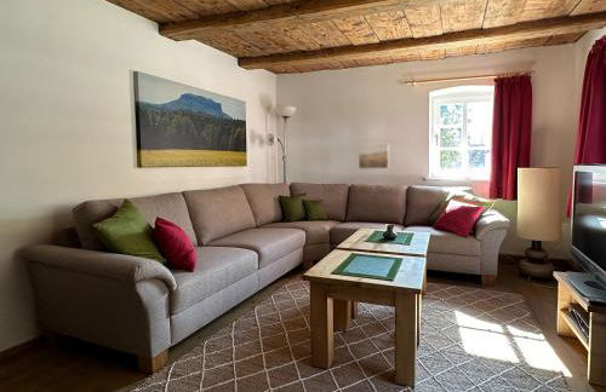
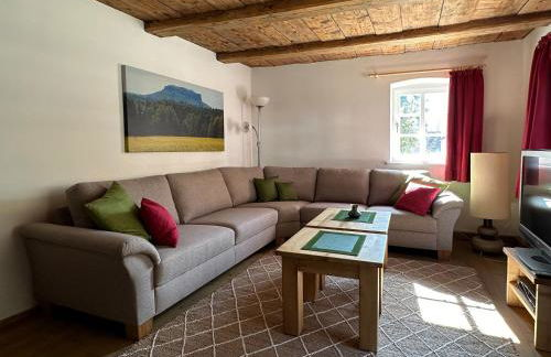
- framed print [358,143,390,171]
